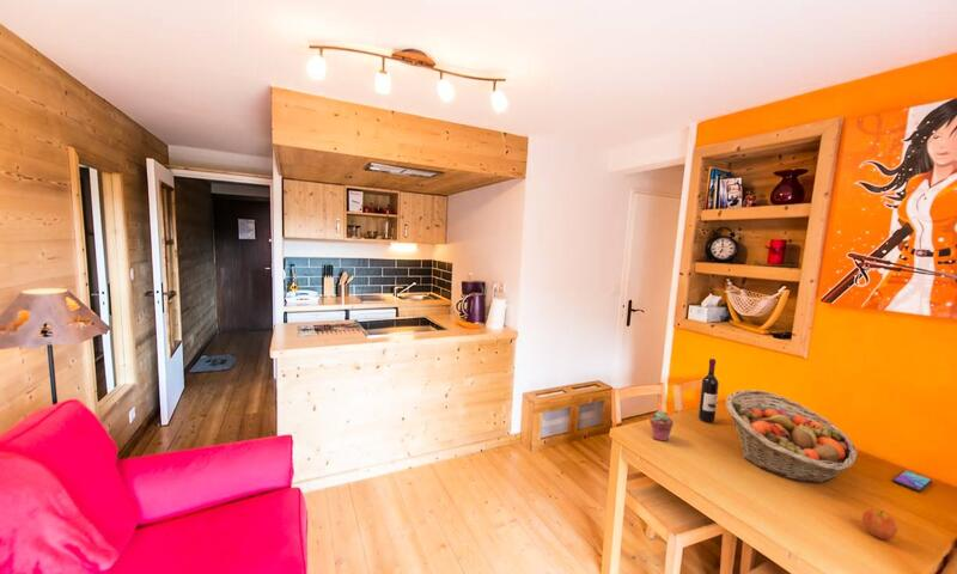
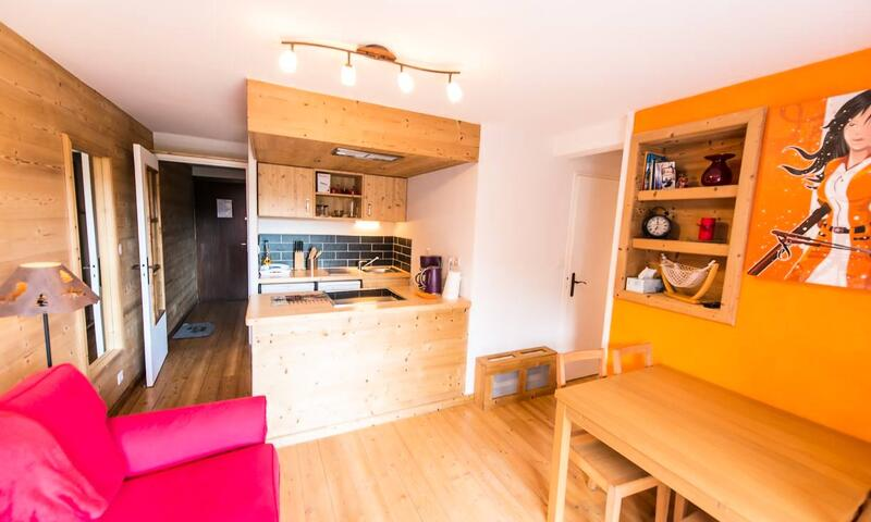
- fruit basket [725,389,859,484]
- apple [861,509,898,542]
- wine bottle [697,358,720,423]
- potted succulent [648,410,675,442]
- smartphone [891,470,933,493]
